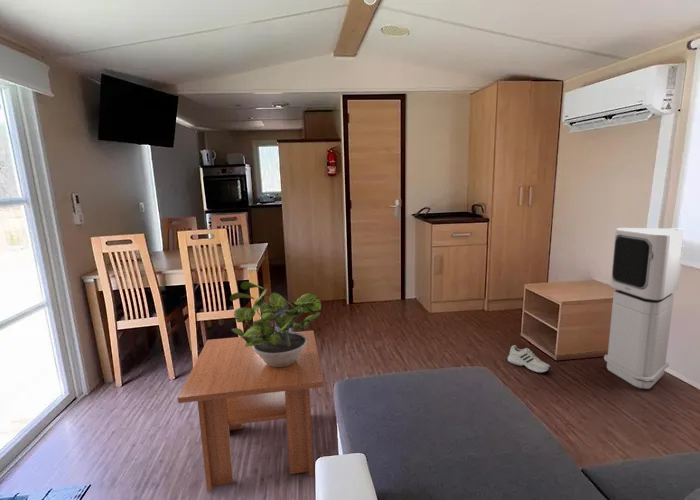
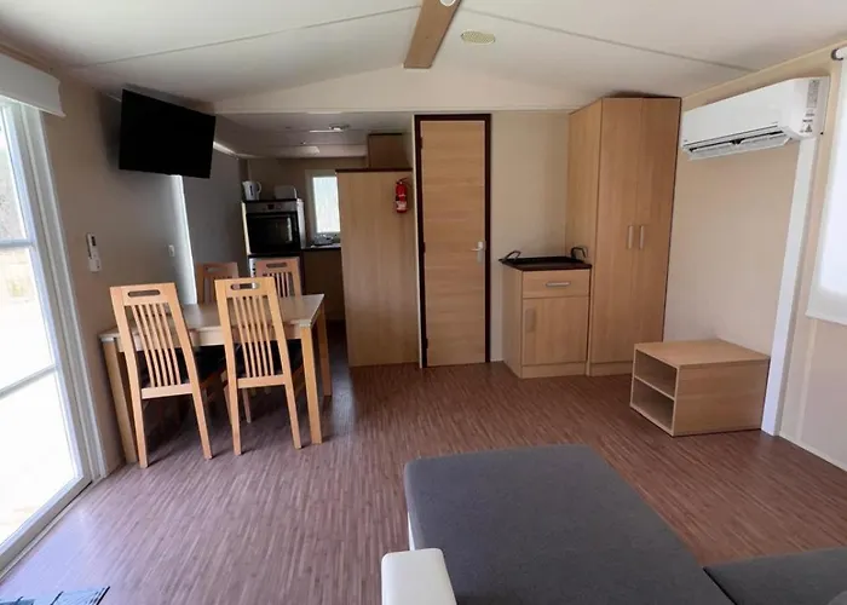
- potted plant [229,280,322,367]
- shoe [506,344,551,374]
- coffee table [177,330,324,492]
- air purifier [603,227,684,390]
